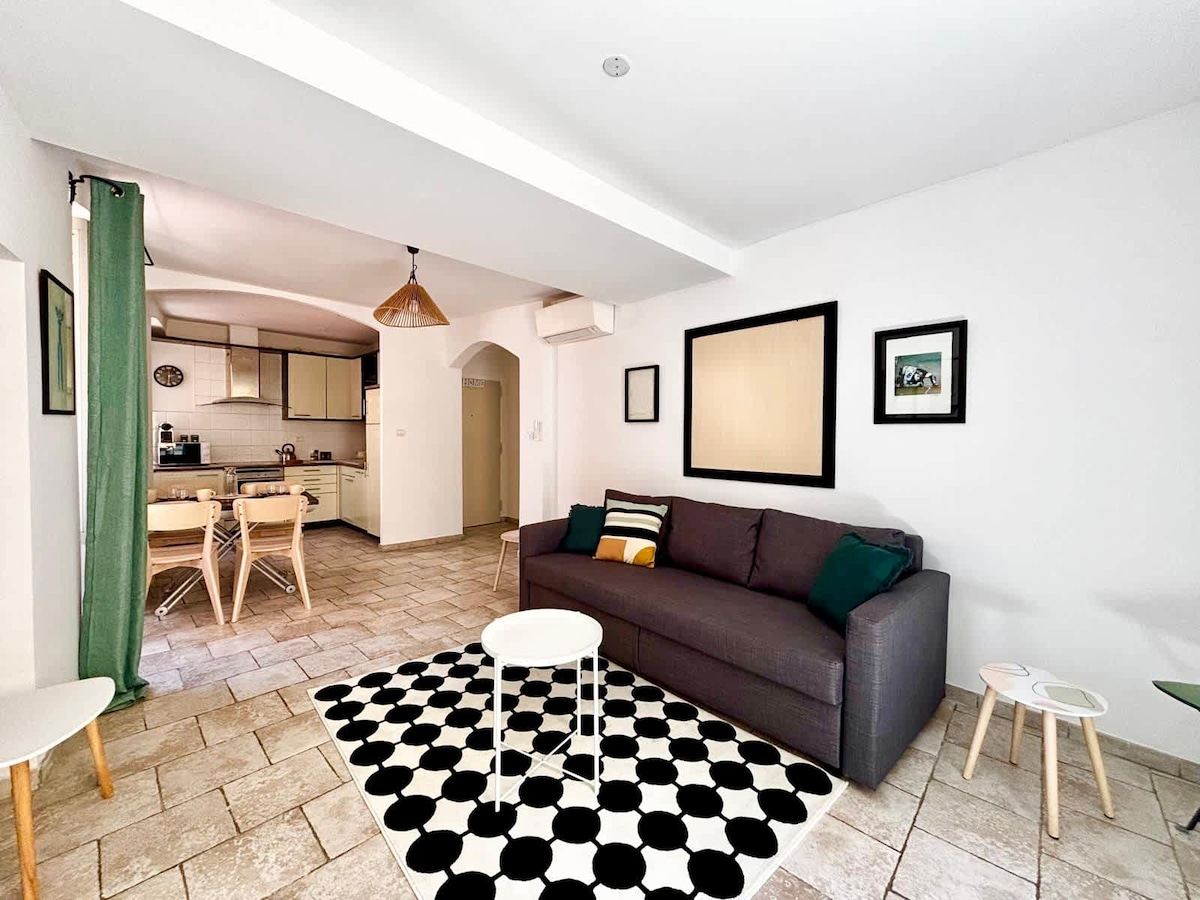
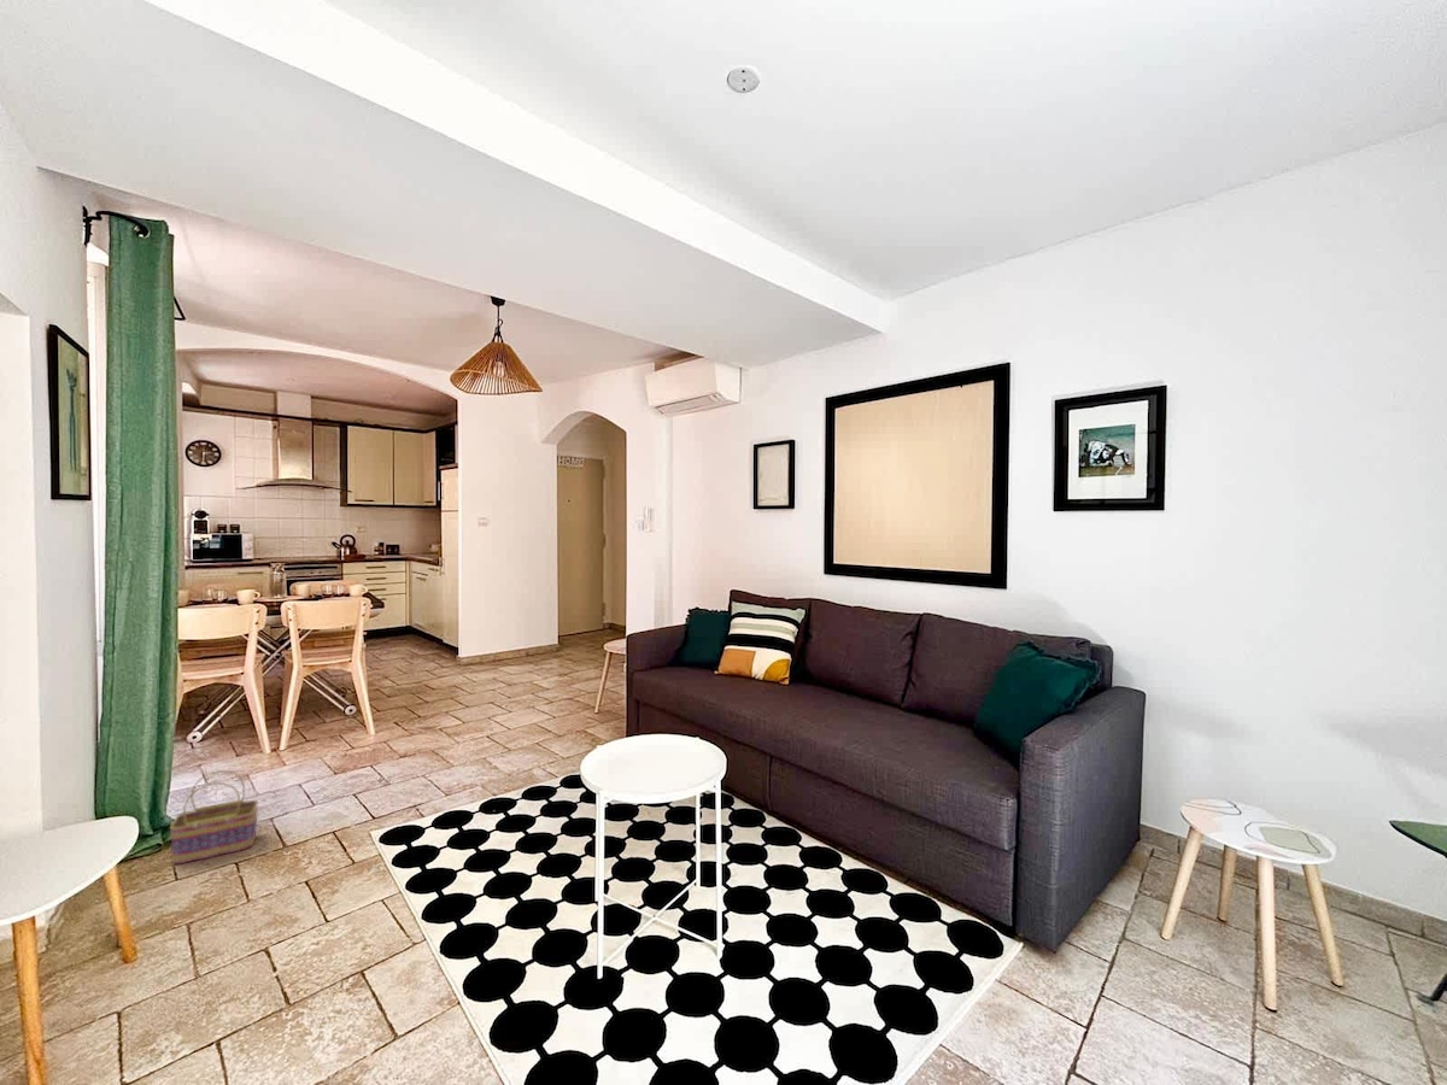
+ basket [169,769,259,866]
